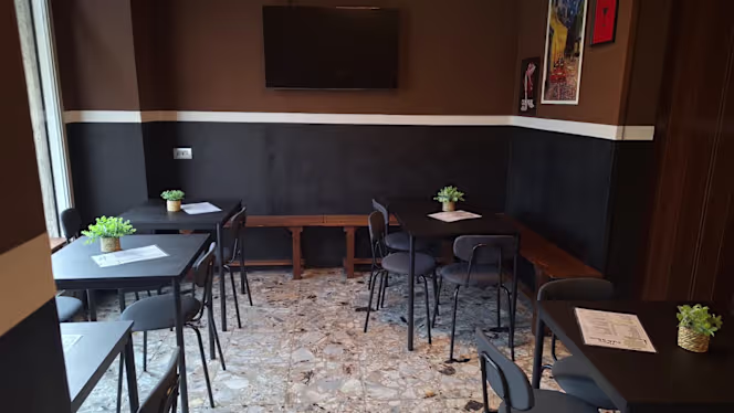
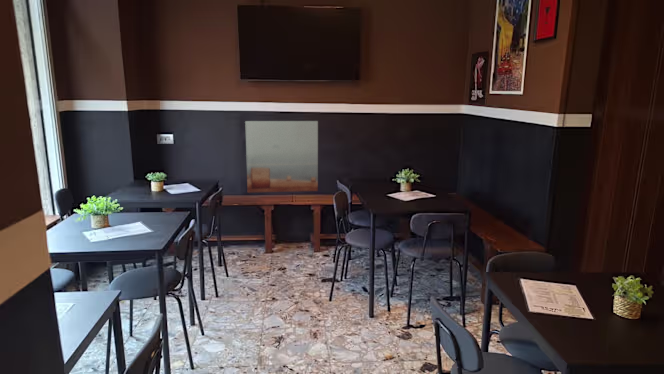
+ wall art [244,120,319,194]
